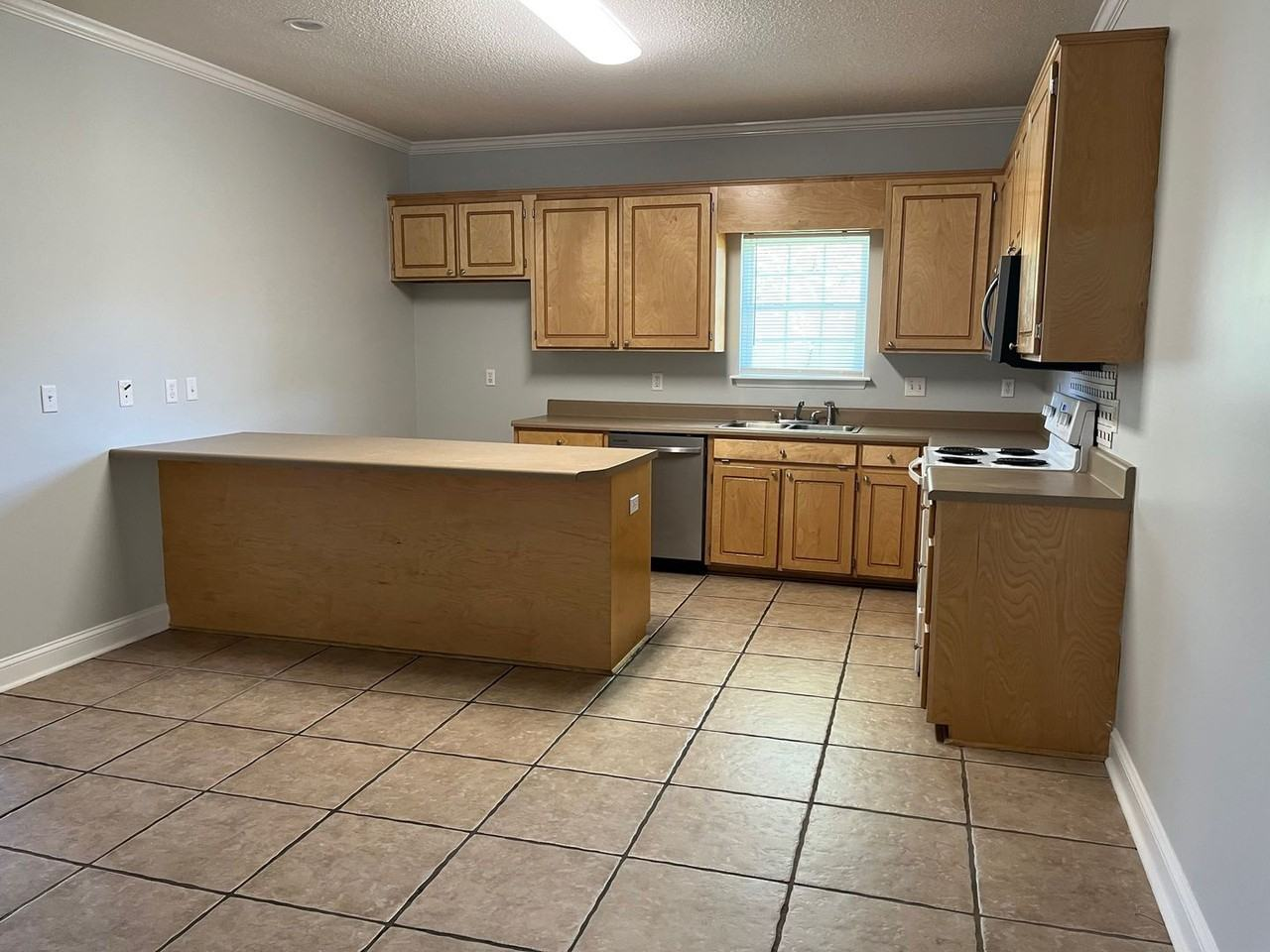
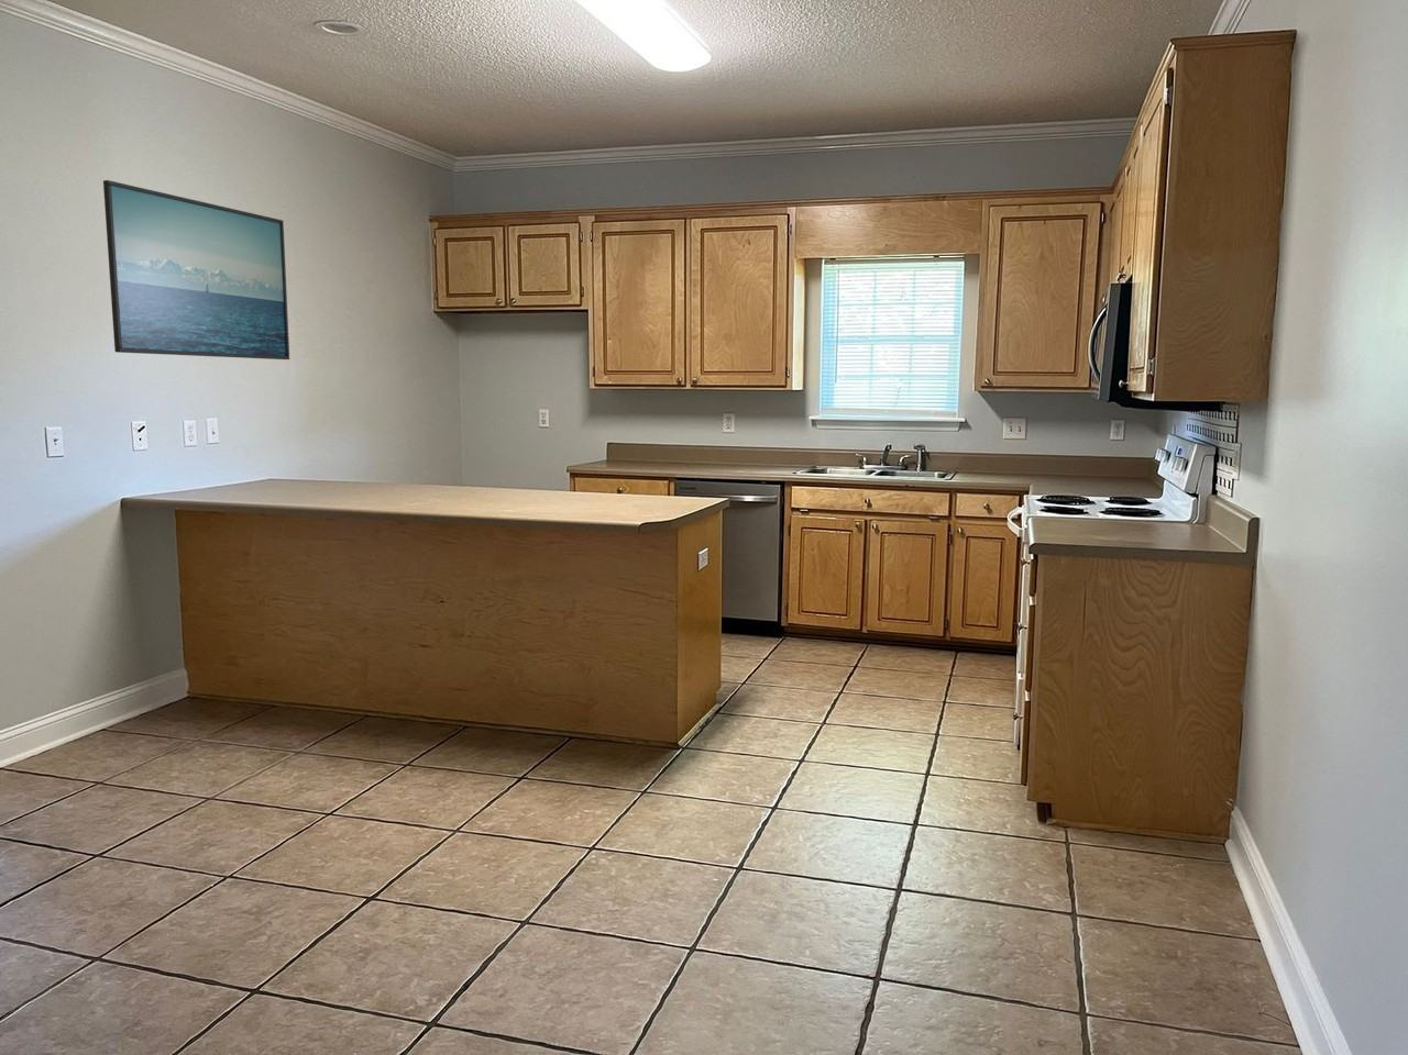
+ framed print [102,180,290,360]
